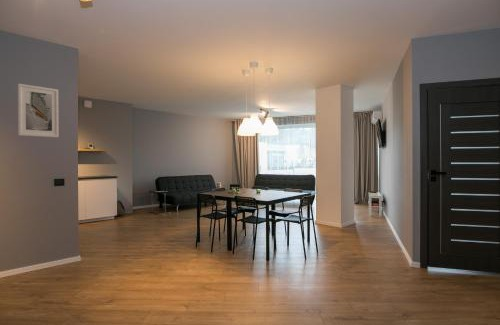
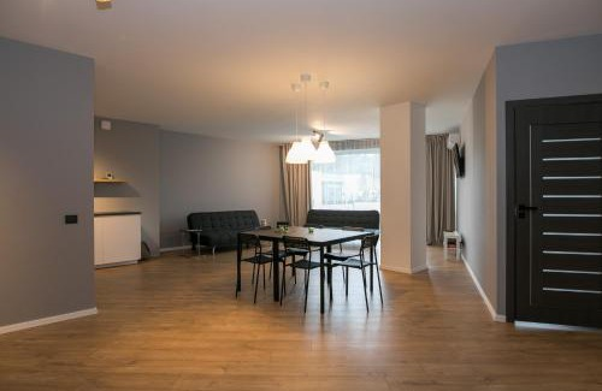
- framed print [17,83,60,138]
